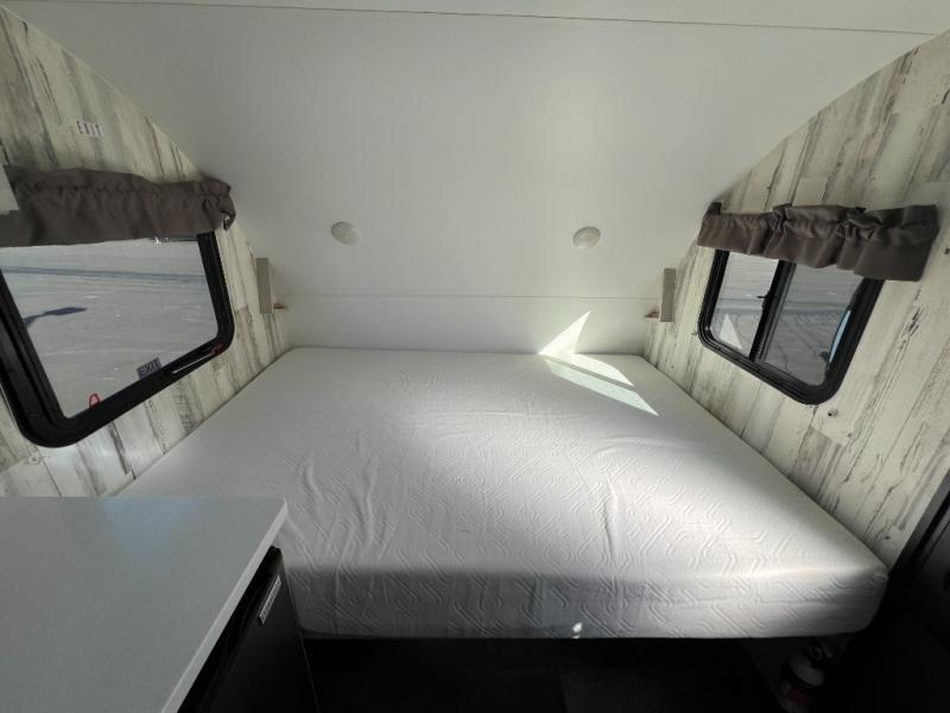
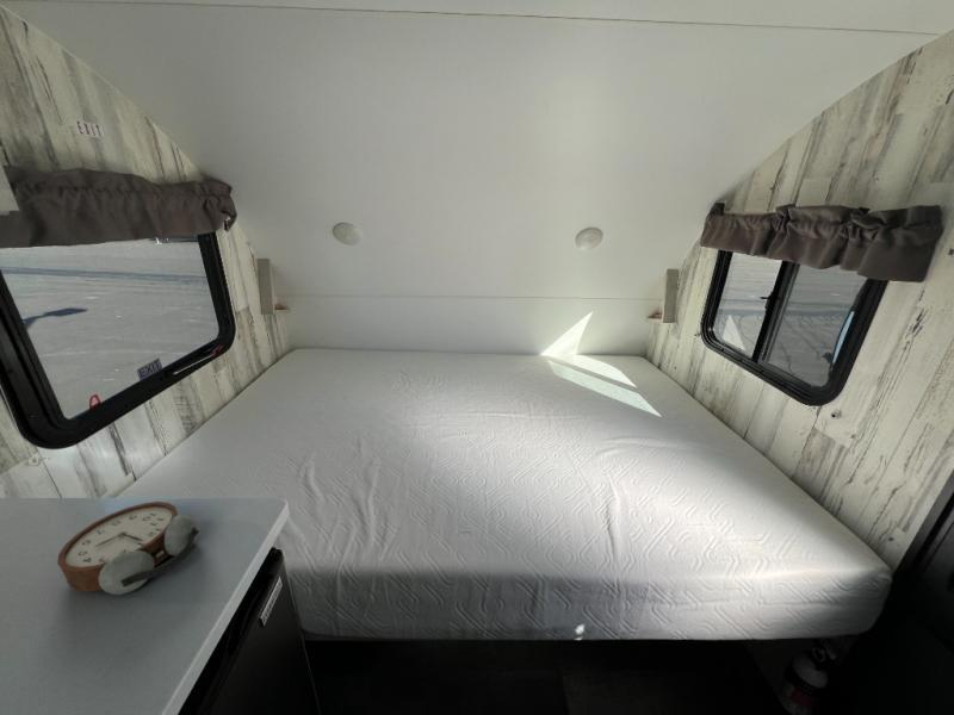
+ alarm clock [56,500,200,596]
